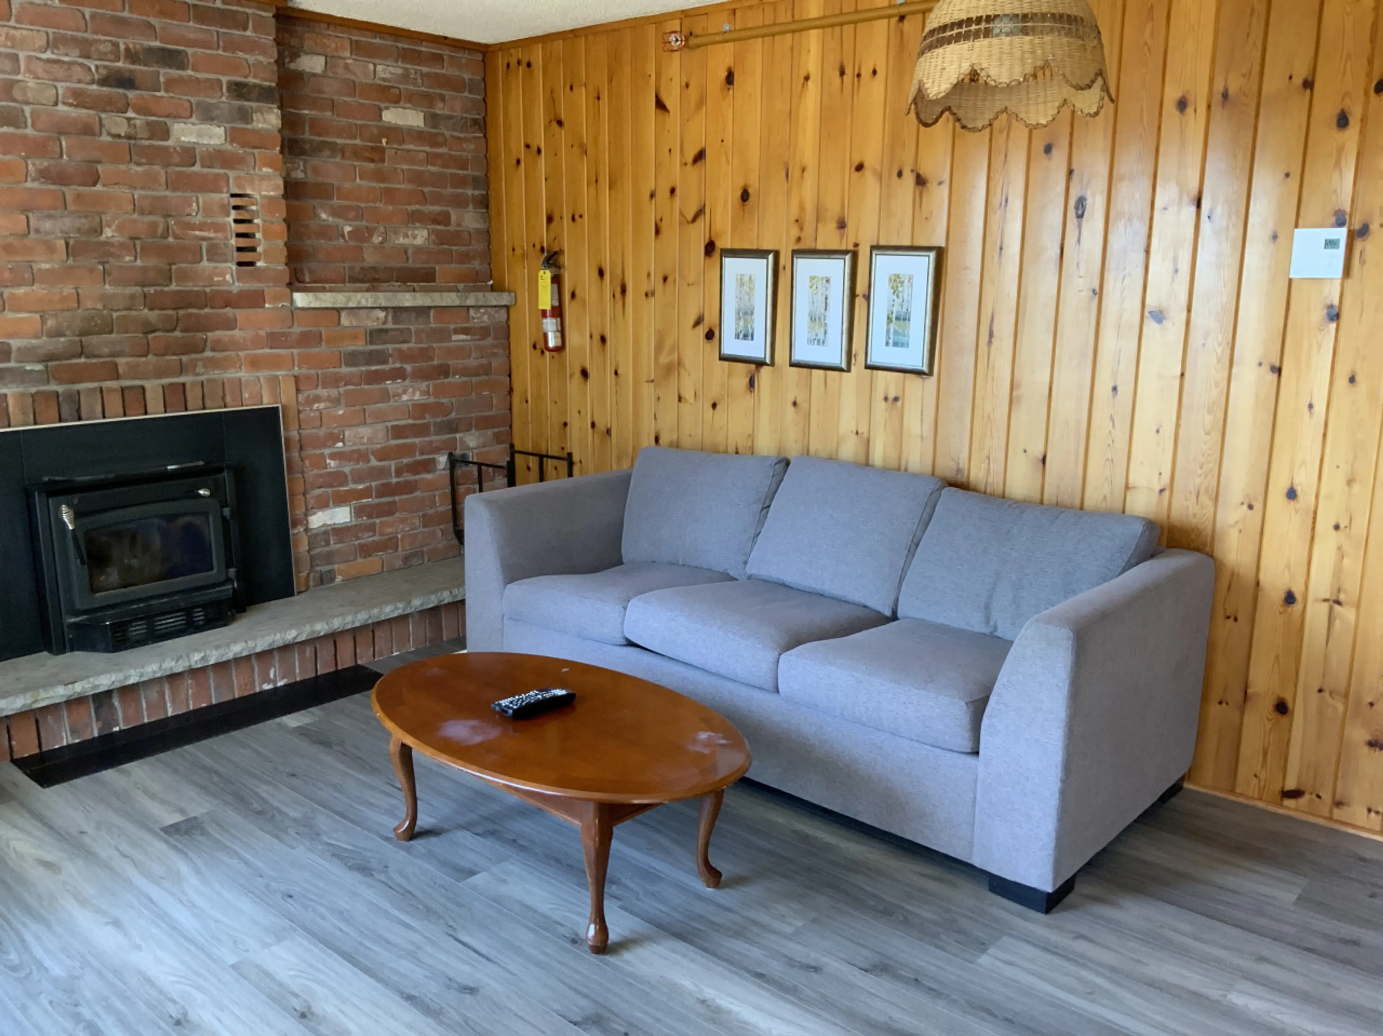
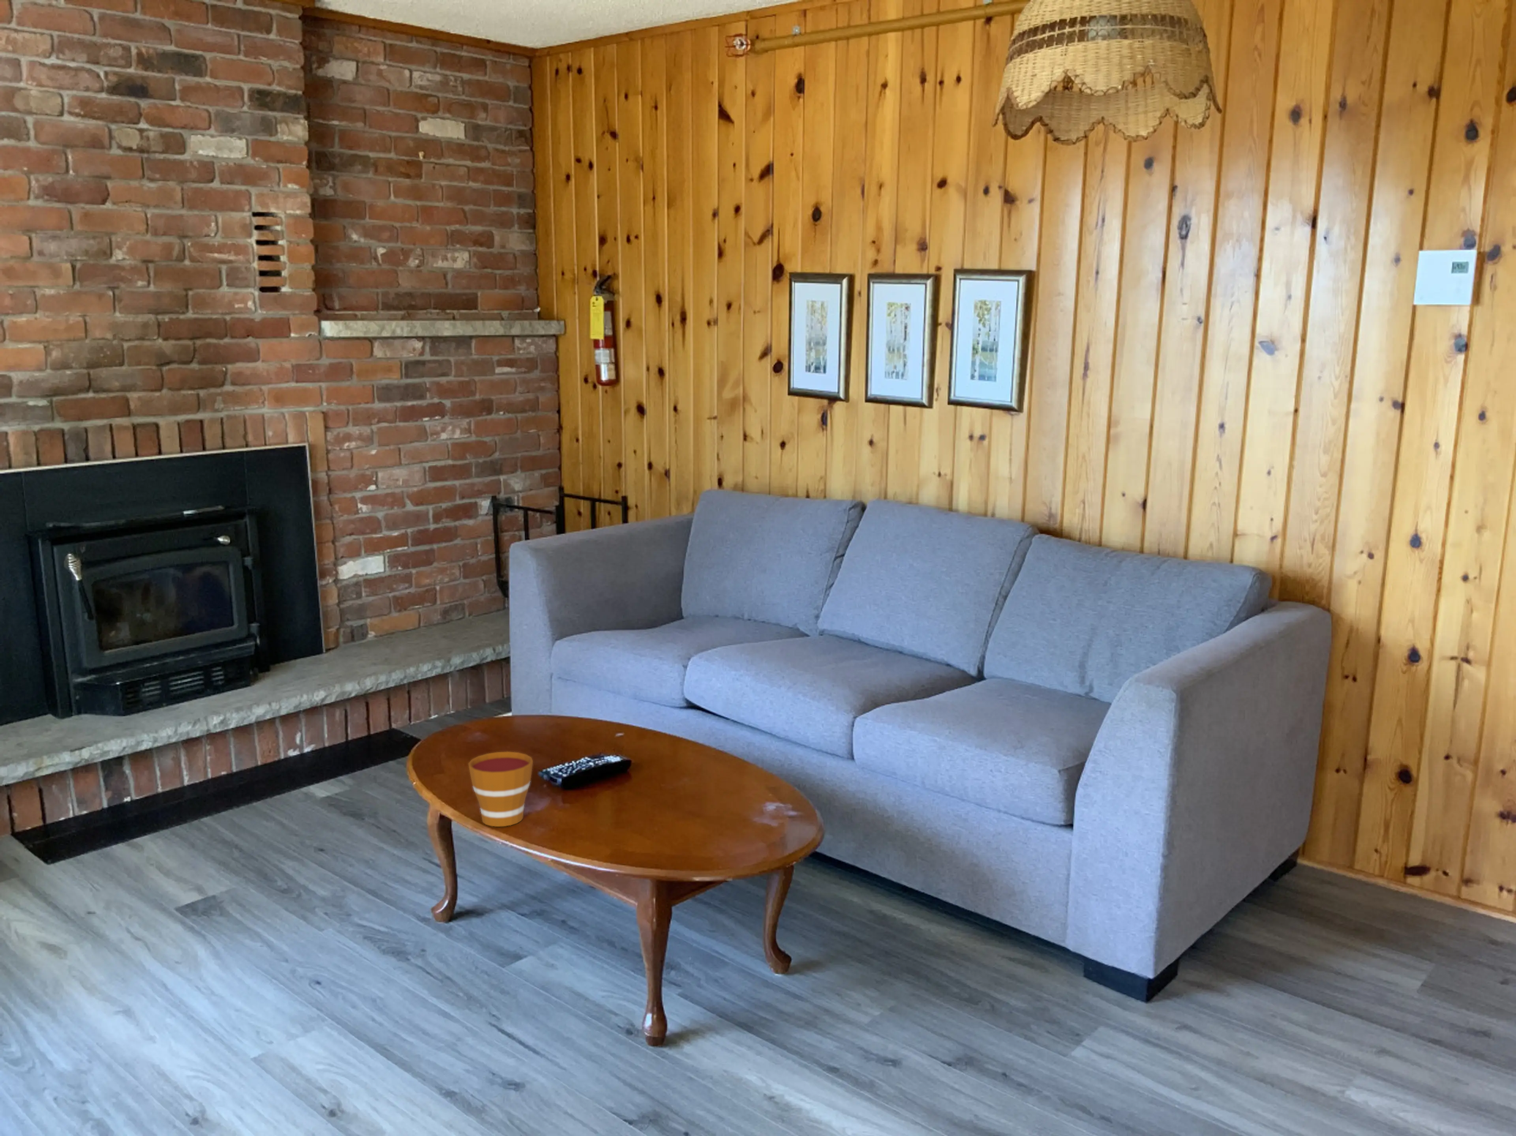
+ cup [468,751,534,827]
